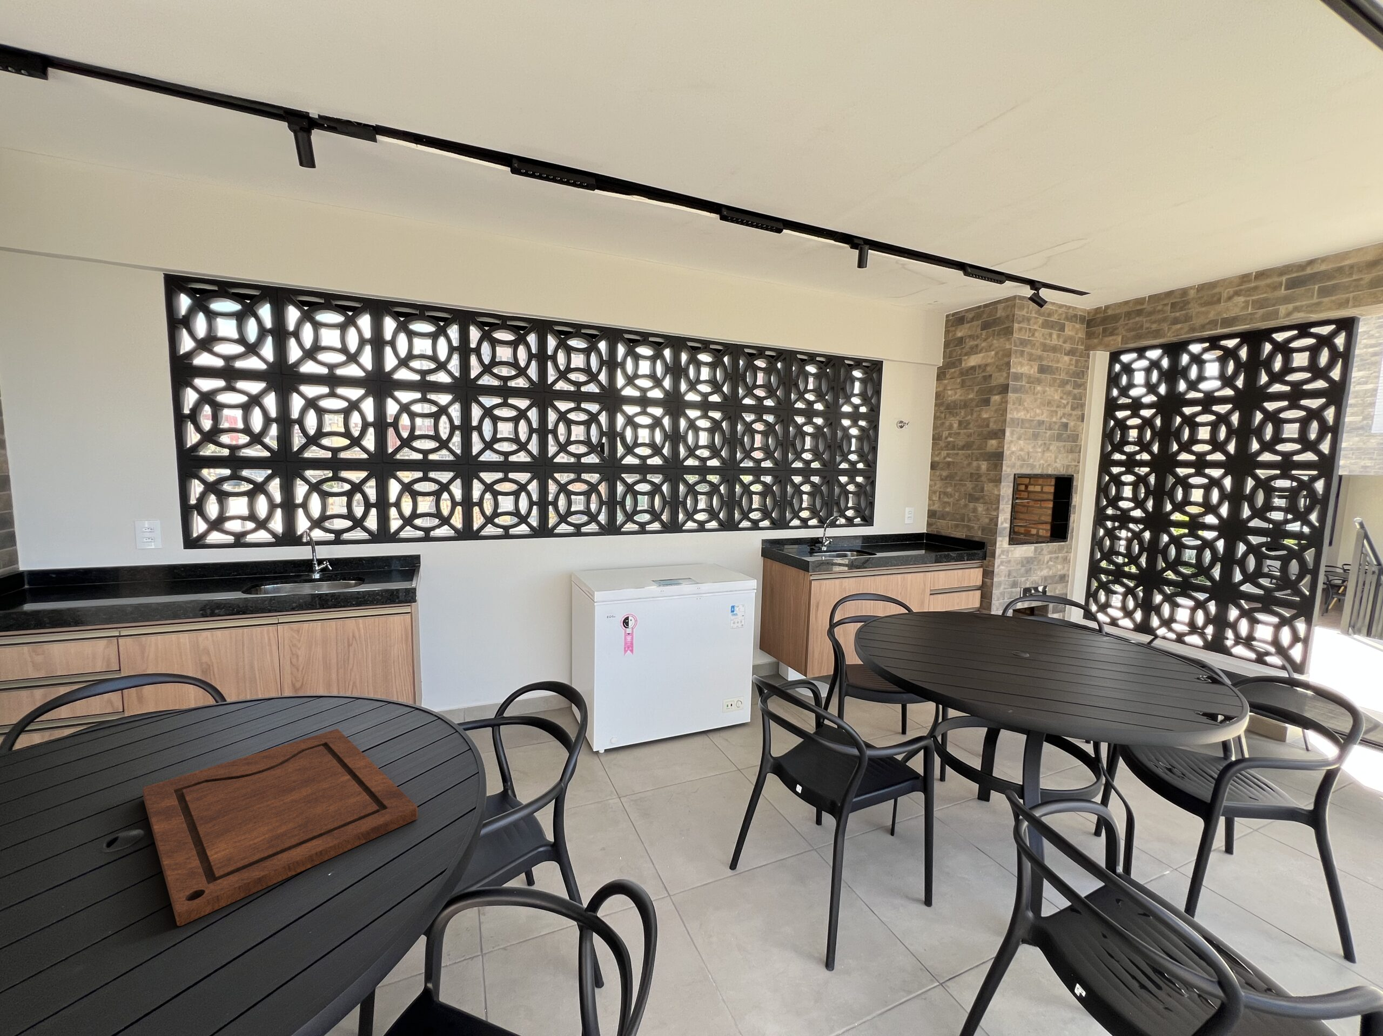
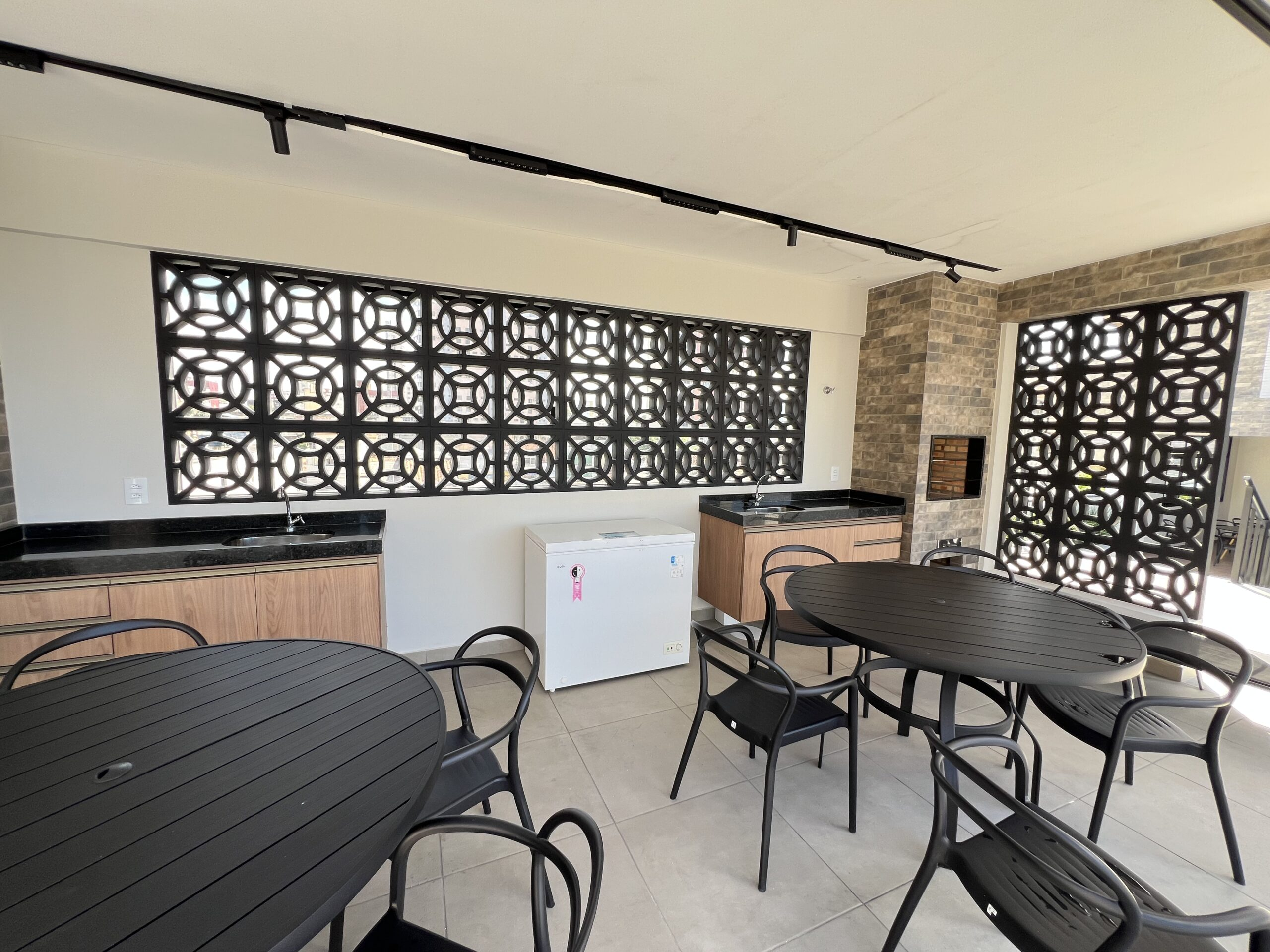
- cutting board [142,728,418,926]
